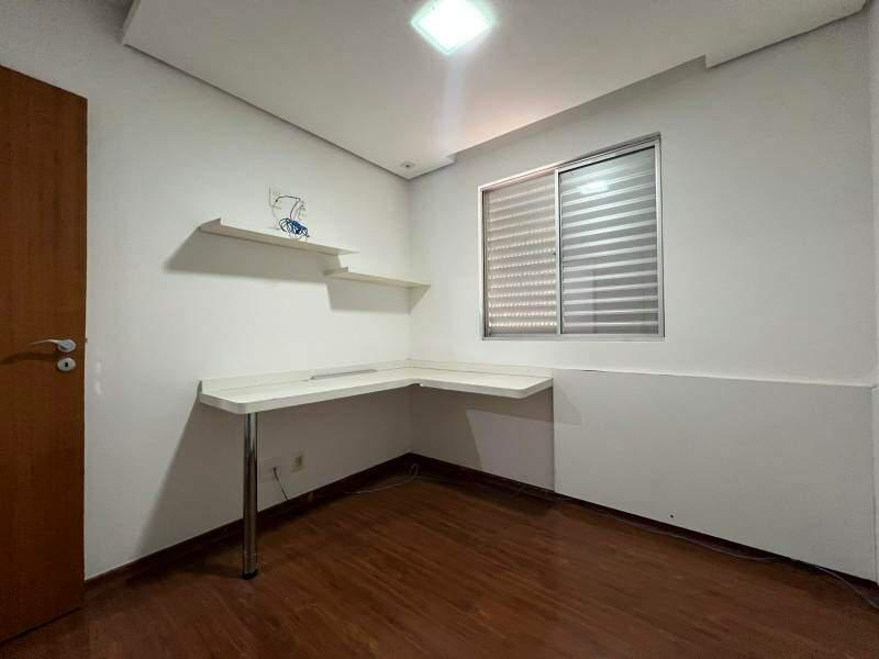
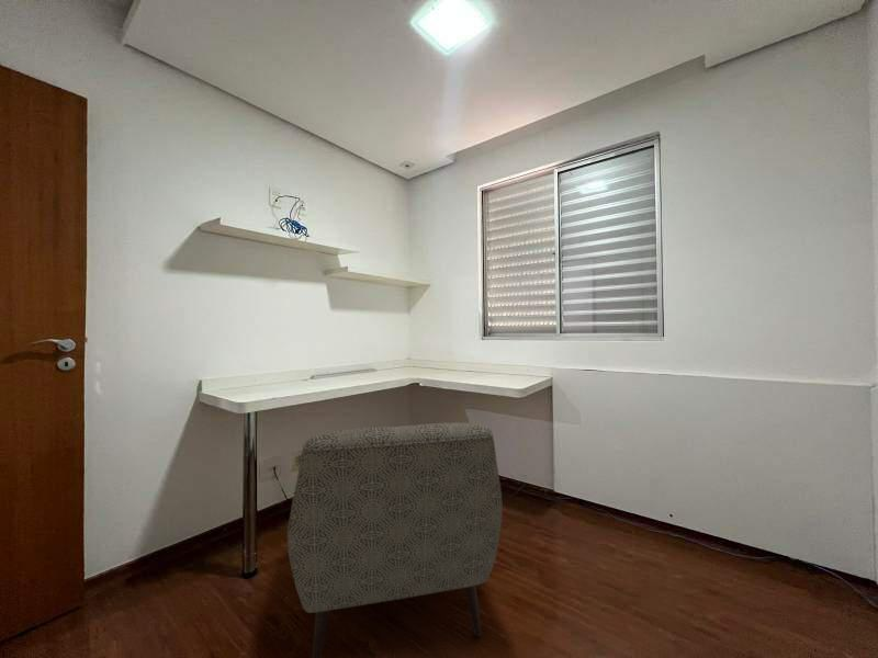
+ chair [286,422,504,658]
